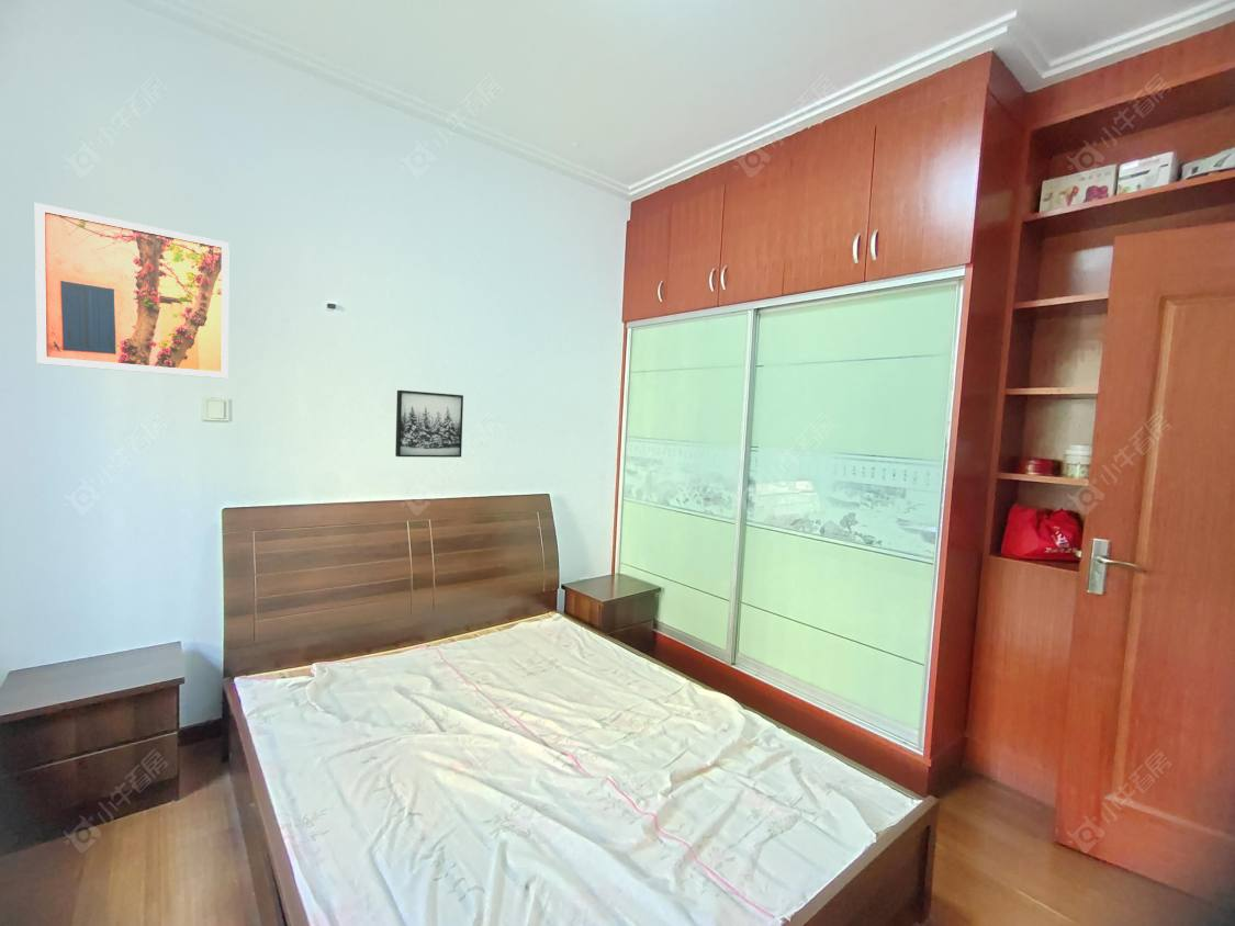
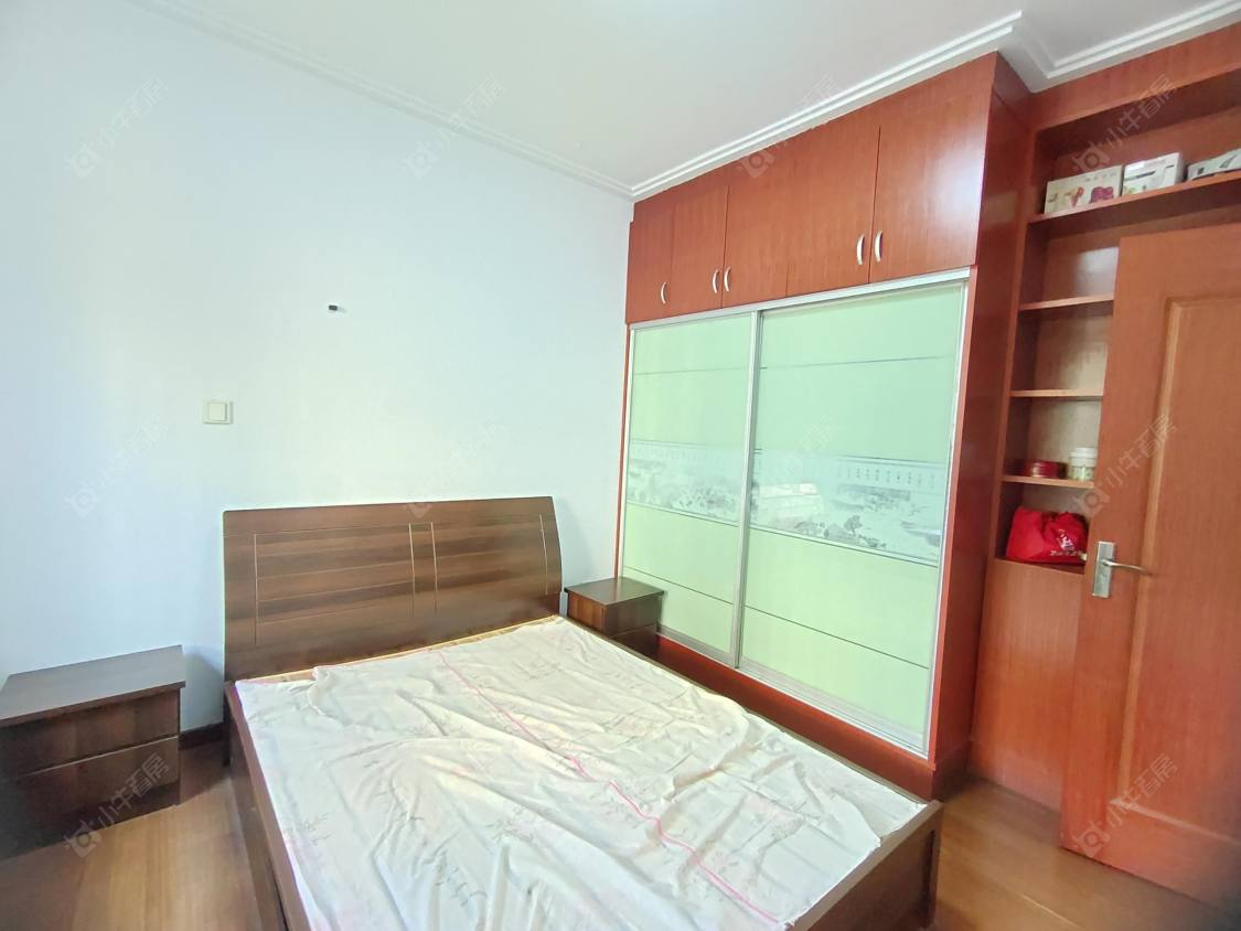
- wall art [394,389,464,459]
- wall art [34,202,231,380]
